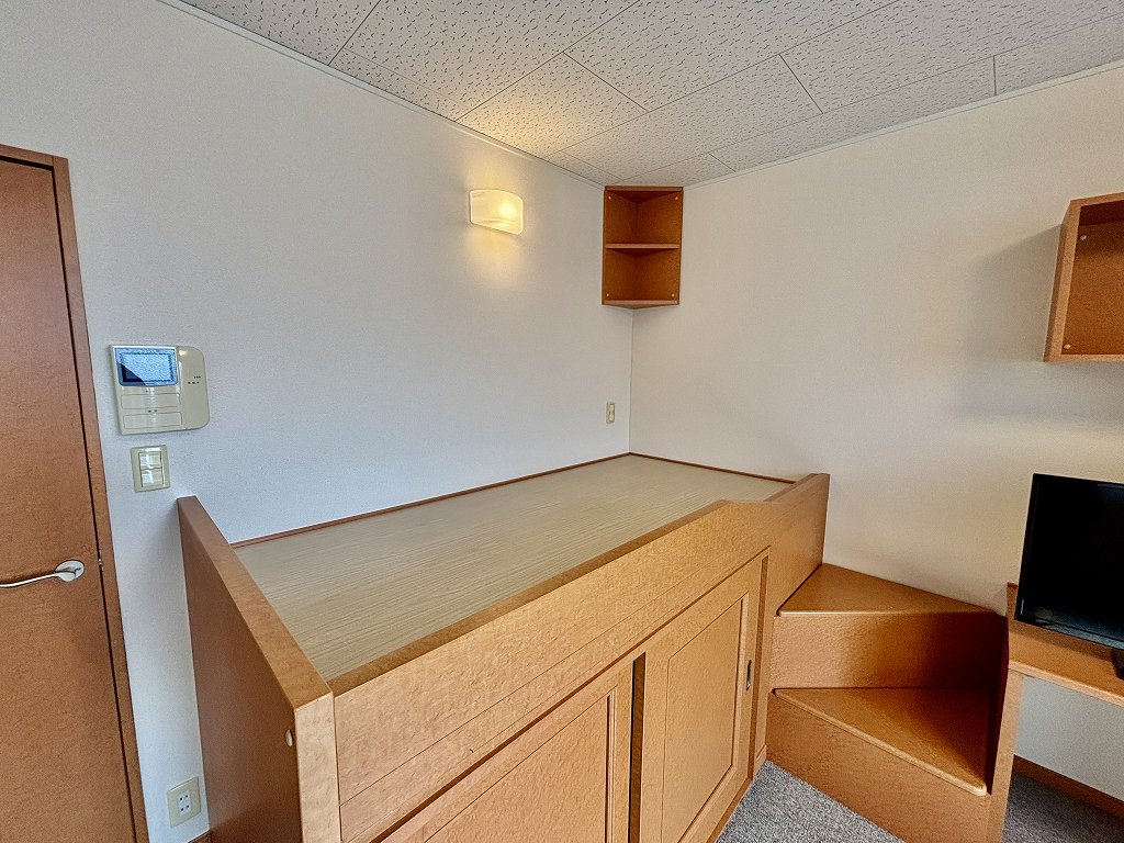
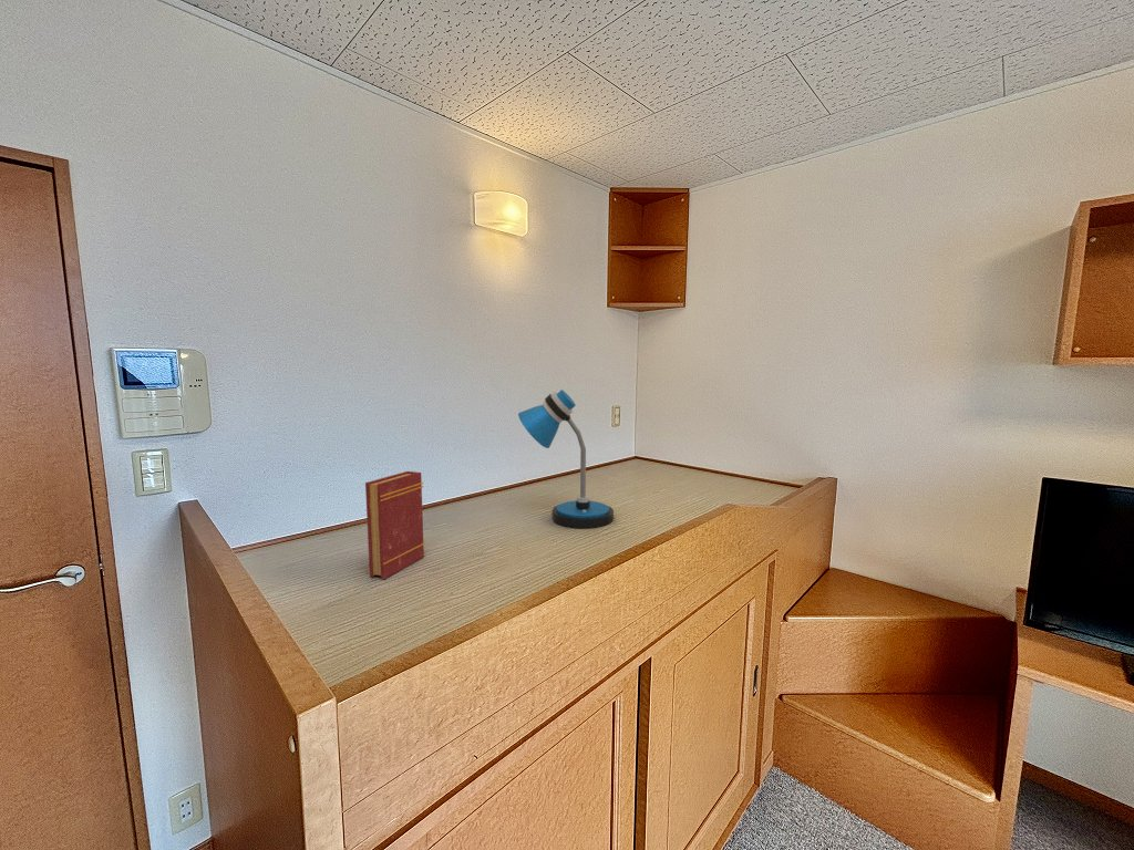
+ desk lamp [517,388,615,529]
+ book [364,470,426,580]
